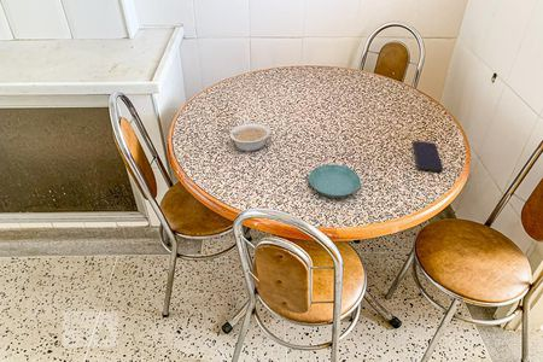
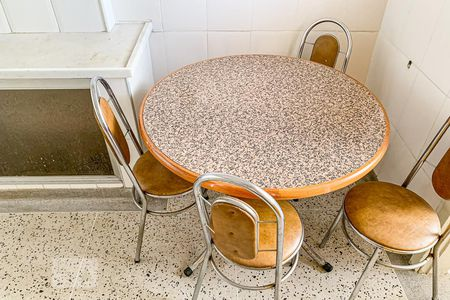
- smartphone [411,140,444,173]
- legume [220,122,272,153]
- saucer [308,163,362,199]
